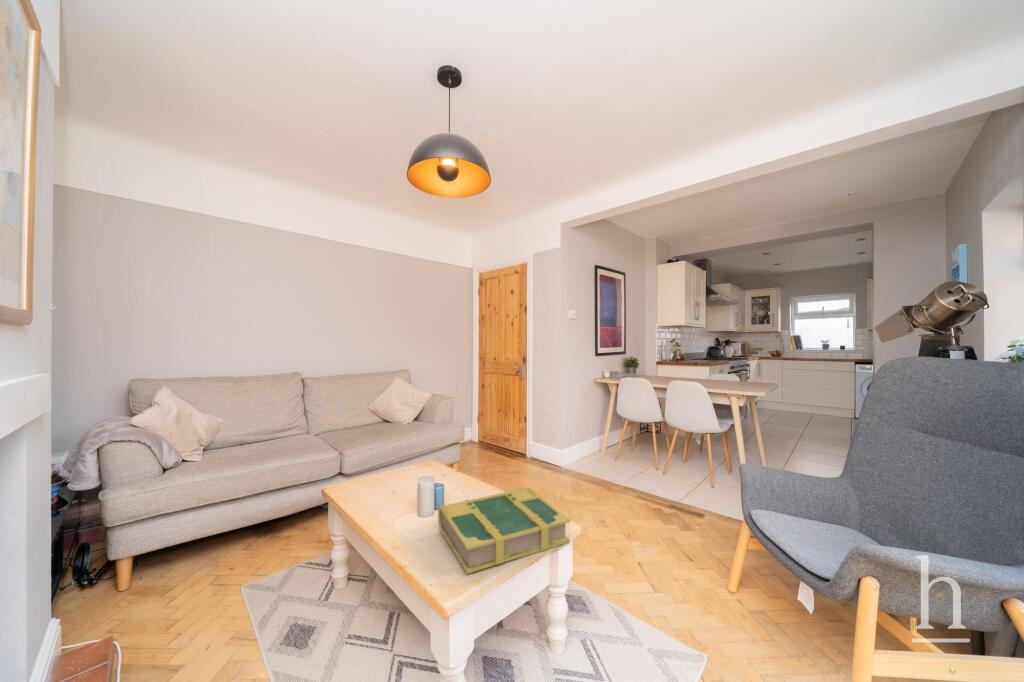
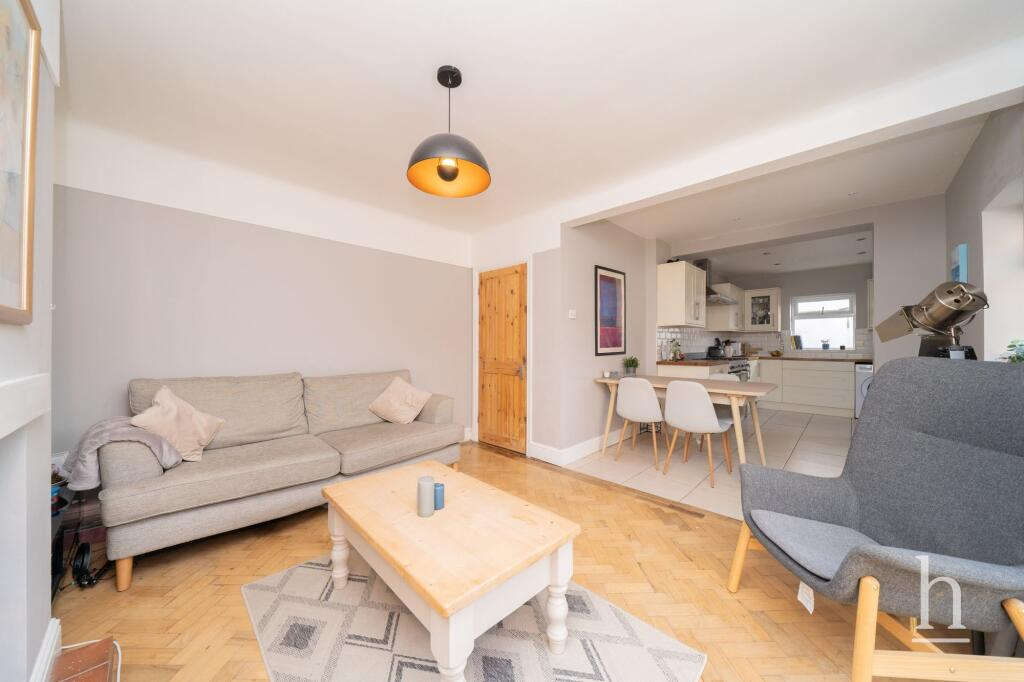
- book [437,486,571,575]
